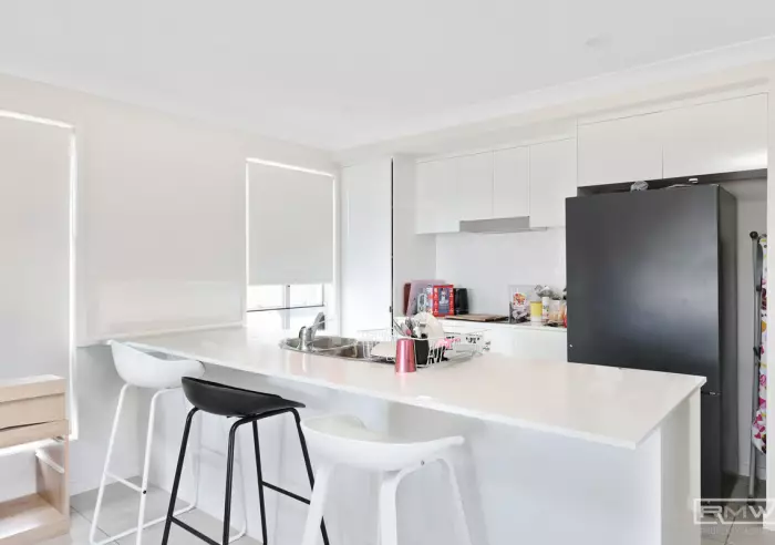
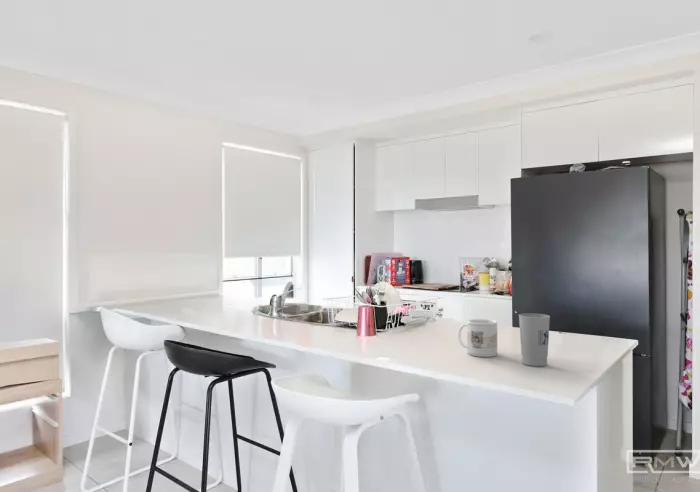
+ cup [518,313,551,367]
+ mug [457,318,498,358]
